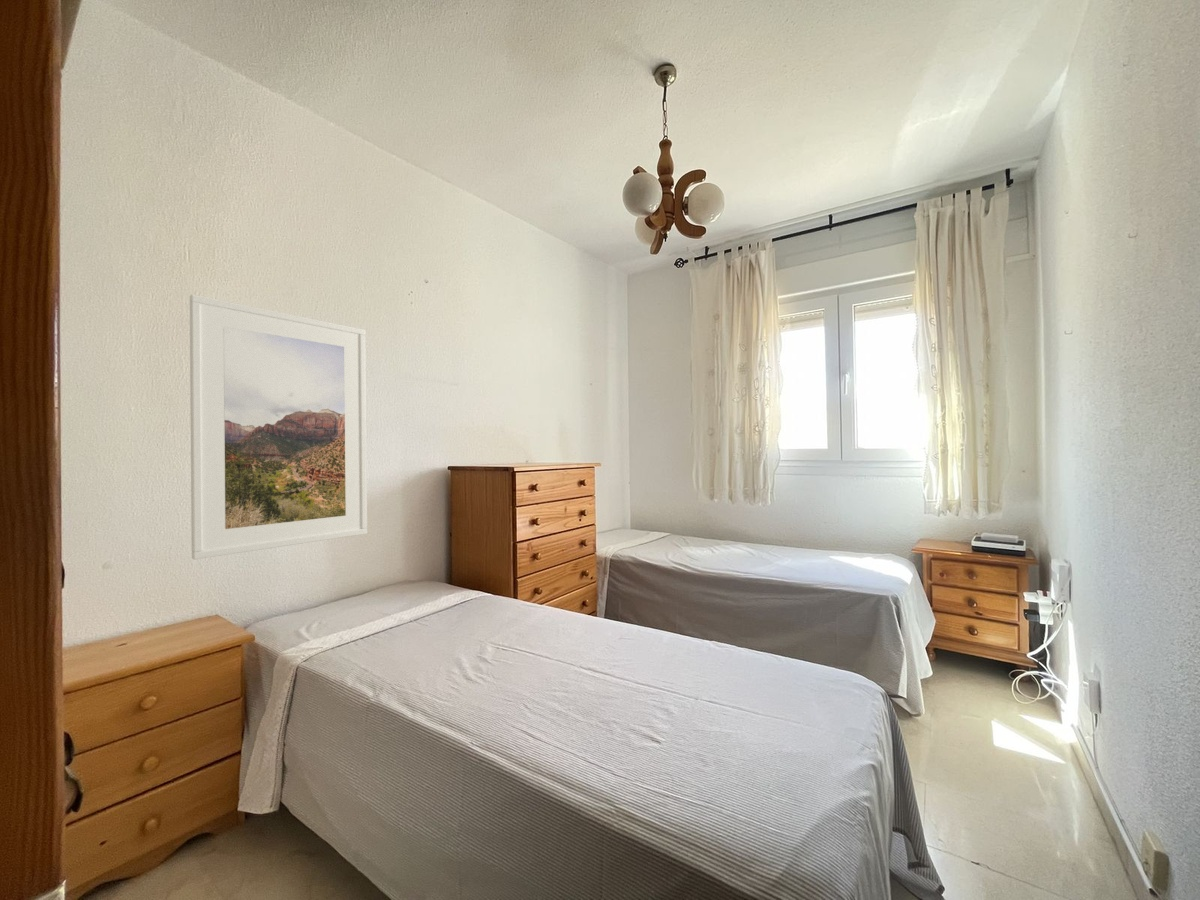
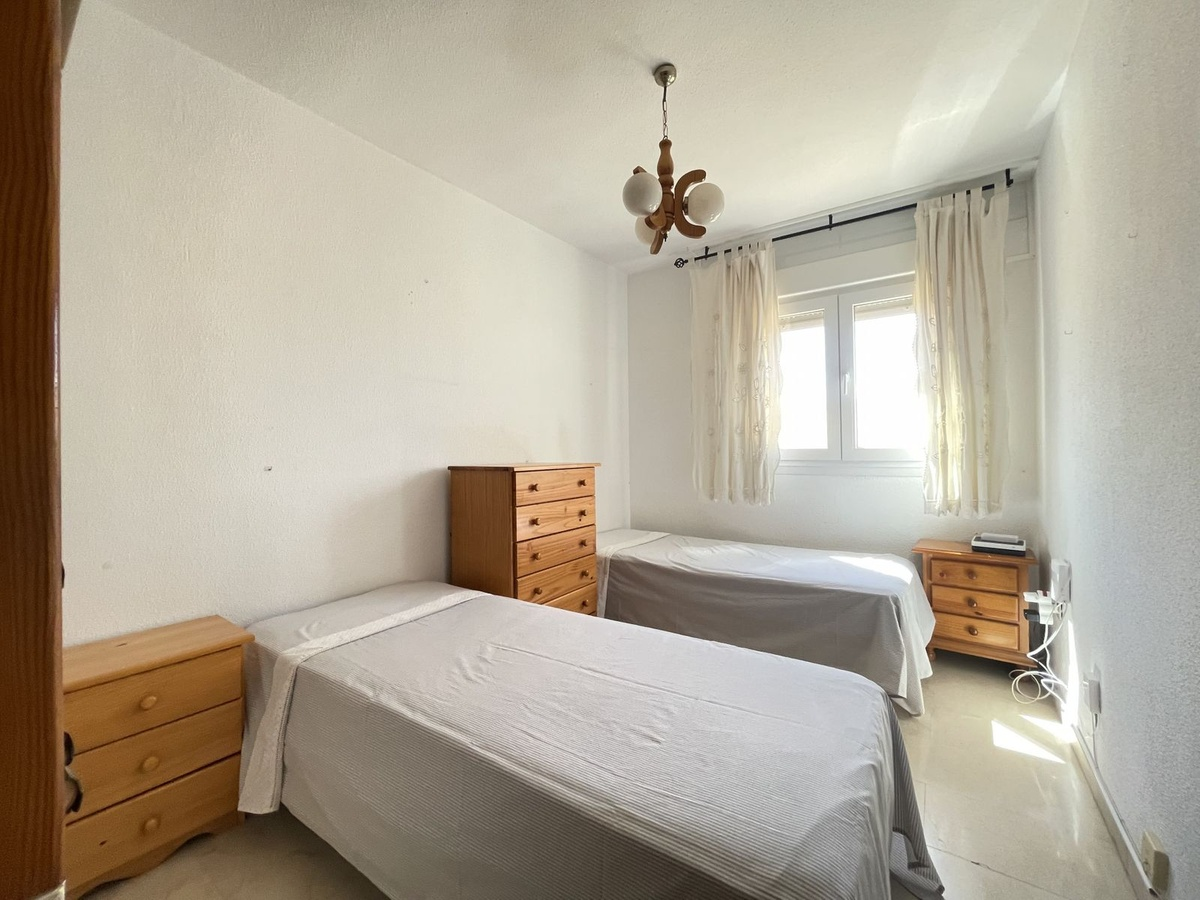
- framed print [189,294,368,560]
